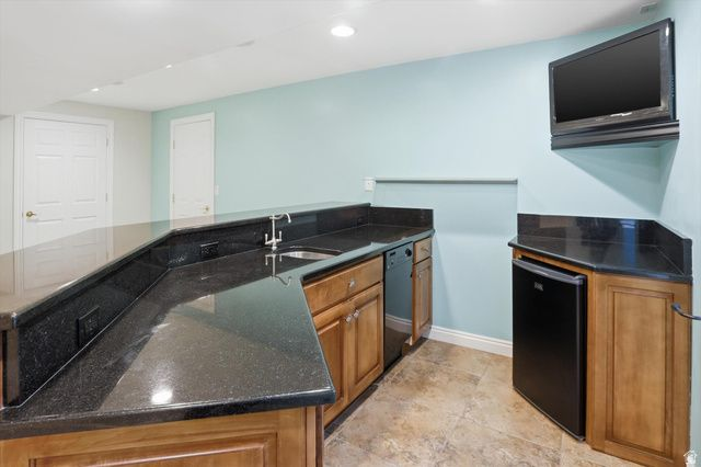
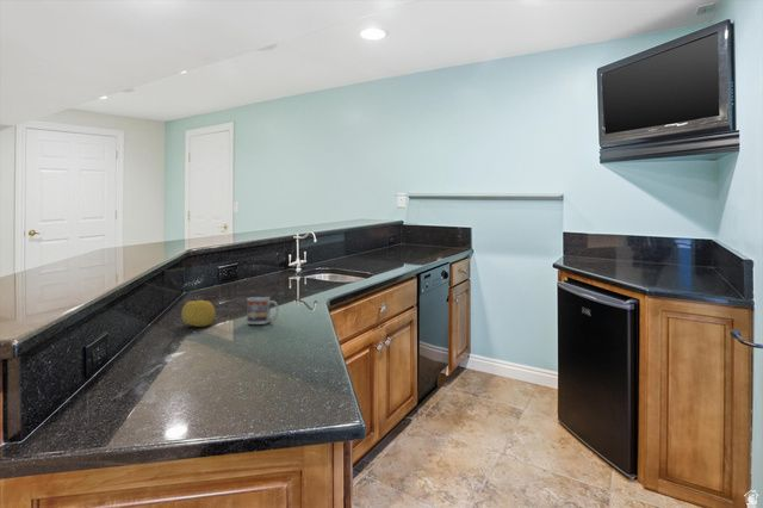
+ cup [246,296,280,326]
+ fruit [180,299,216,328]
